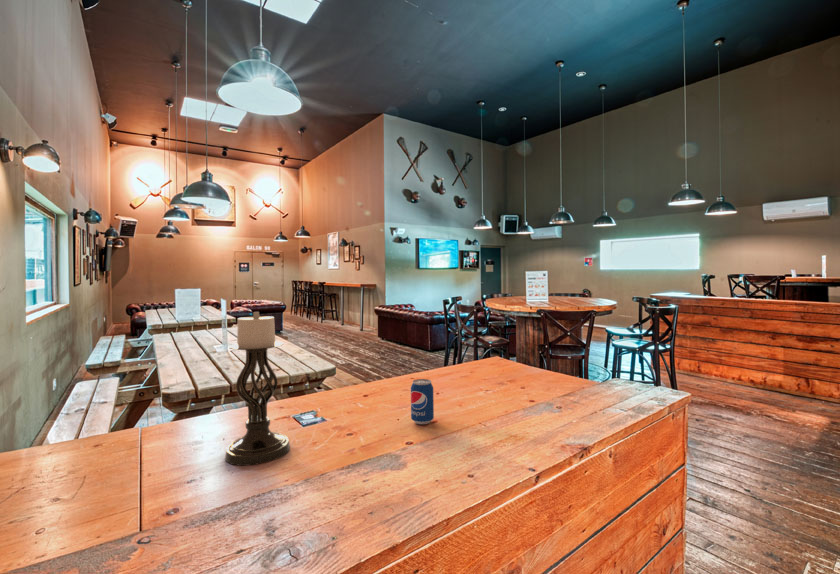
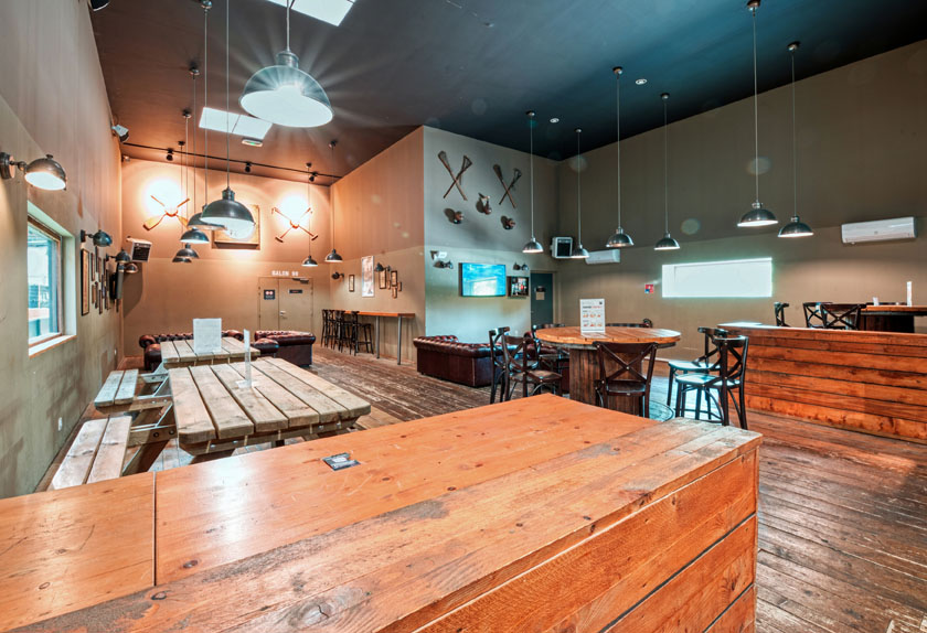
- beverage can [410,378,435,425]
- candle holder [224,311,291,467]
